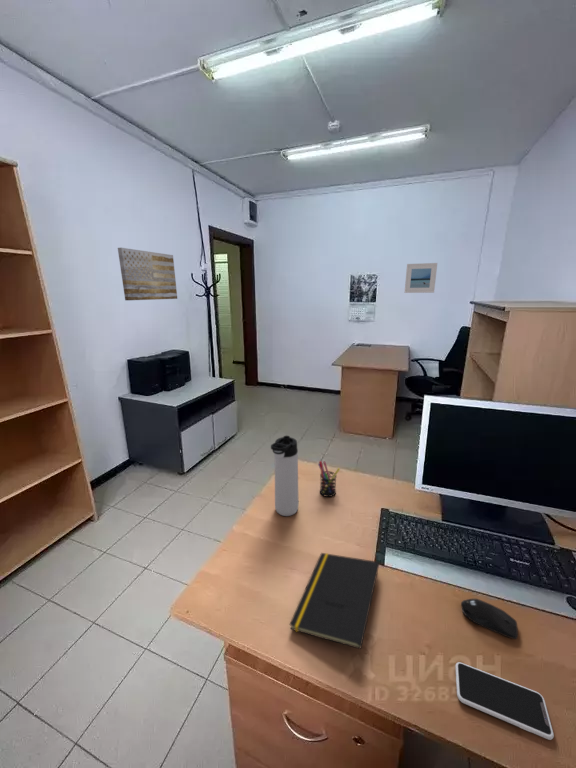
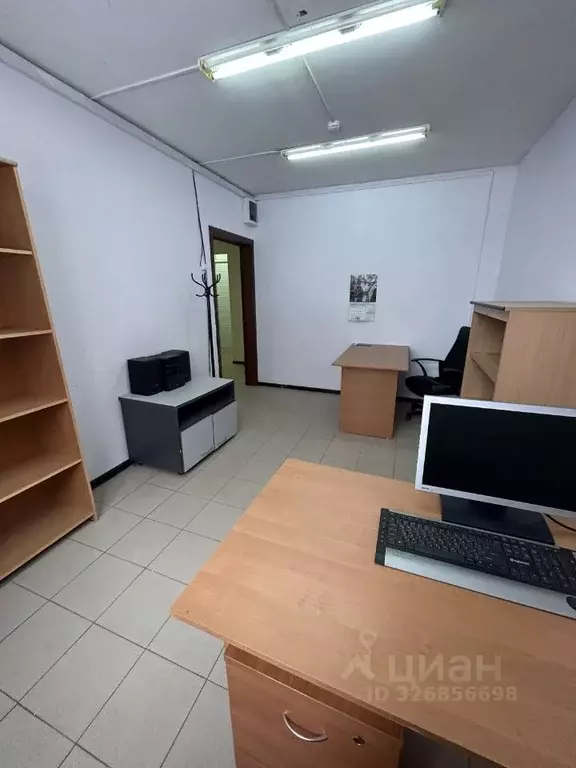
- thermos bottle [270,435,300,517]
- pen holder [317,460,341,498]
- smartphone [454,661,555,741]
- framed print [404,262,438,294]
- computer mouse [460,598,519,640]
- wall art [117,247,178,301]
- notepad [289,552,380,650]
